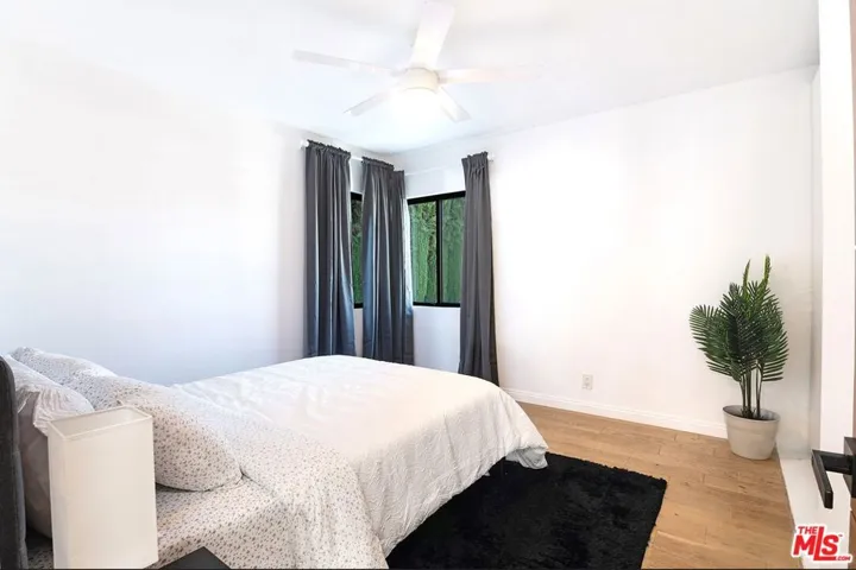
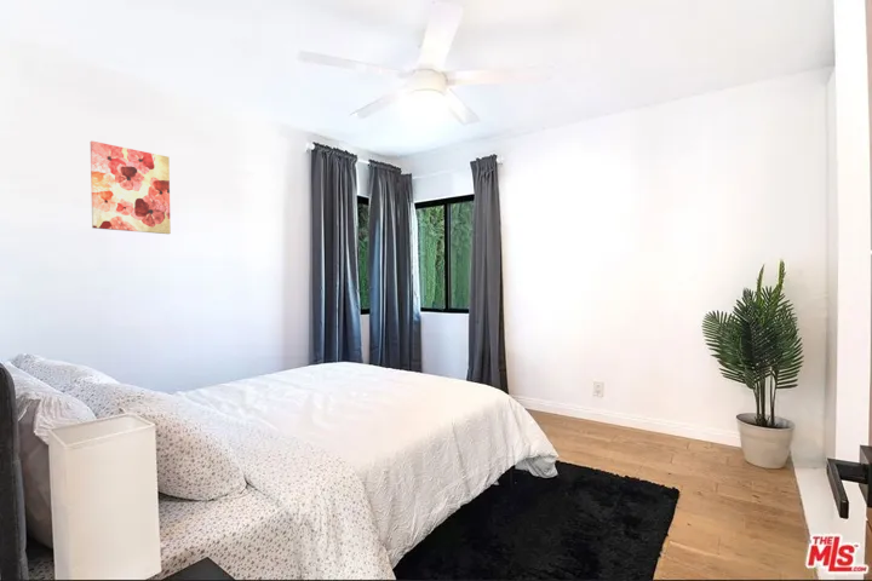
+ wall art [90,140,172,235]
